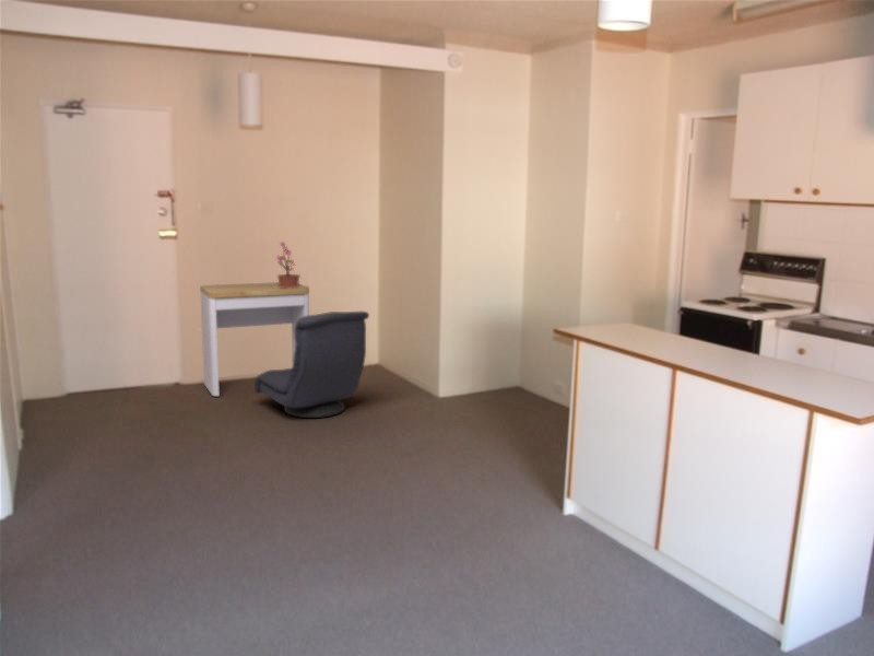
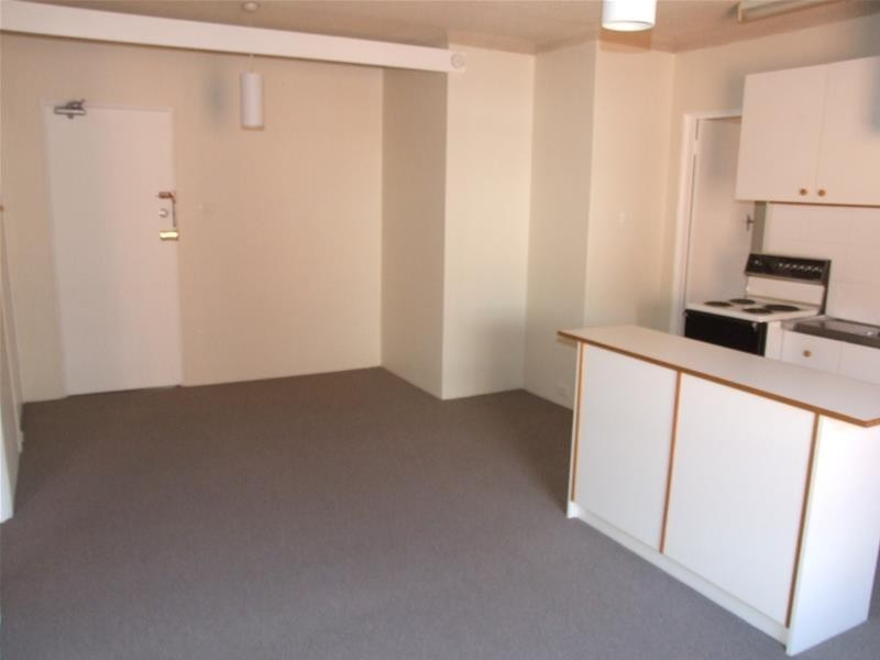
- chair [253,311,370,419]
- desk [199,281,310,397]
- potted plant [275,241,310,289]
